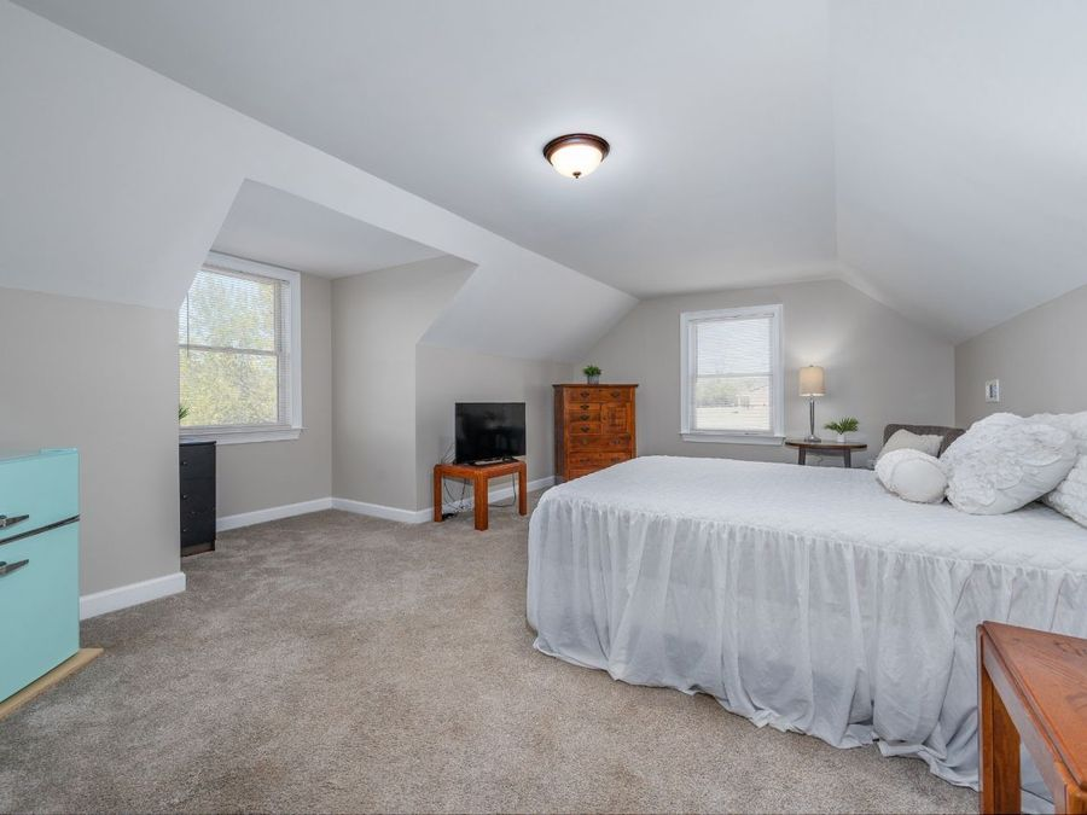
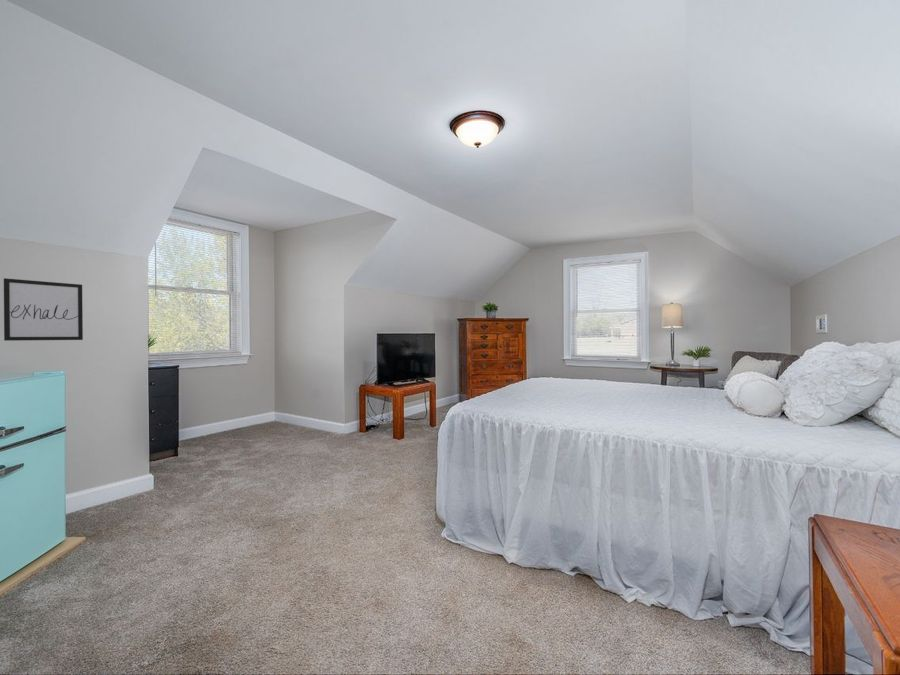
+ wall art [3,277,84,342]
